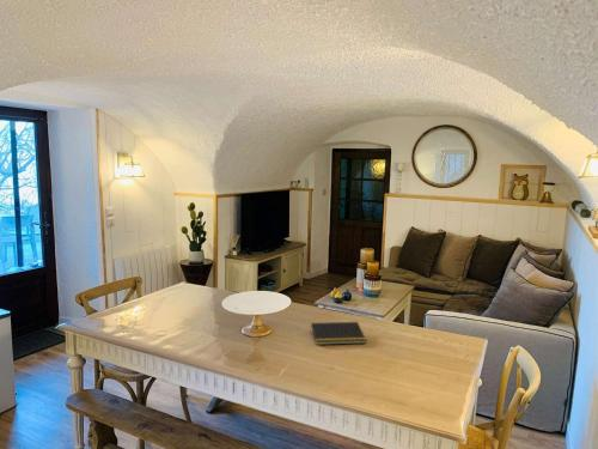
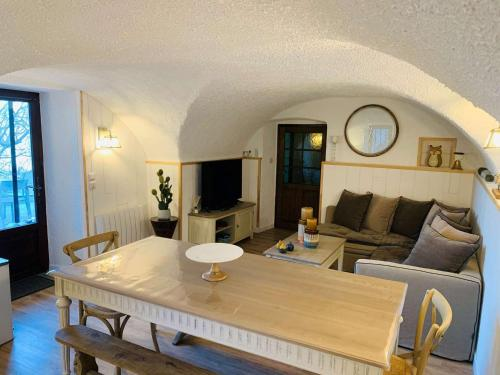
- notepad [309,321,367,346]
